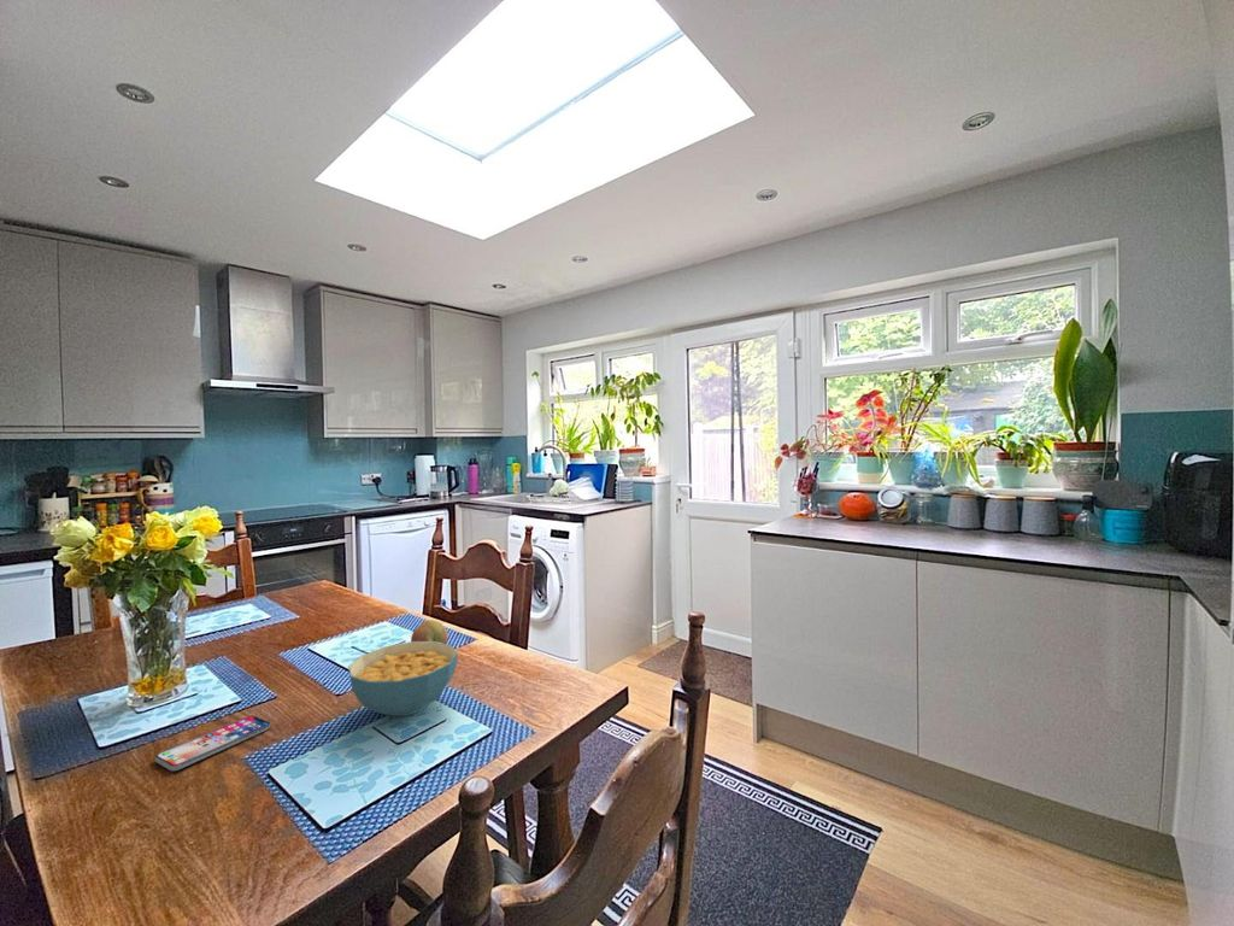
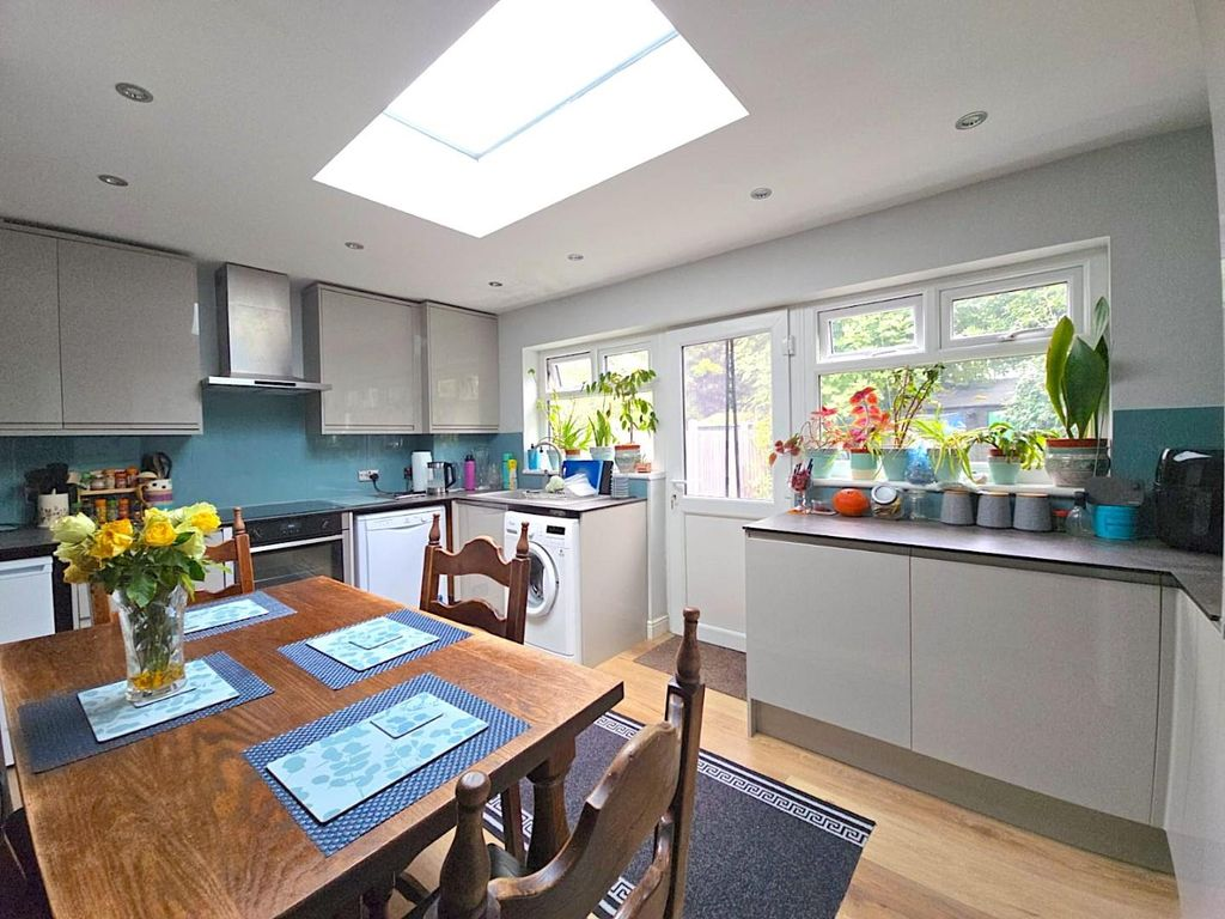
- fruit [410,619,449,644]
- cereal bowl [347,640,459,717]
- smartphone [154,714,271,772]
